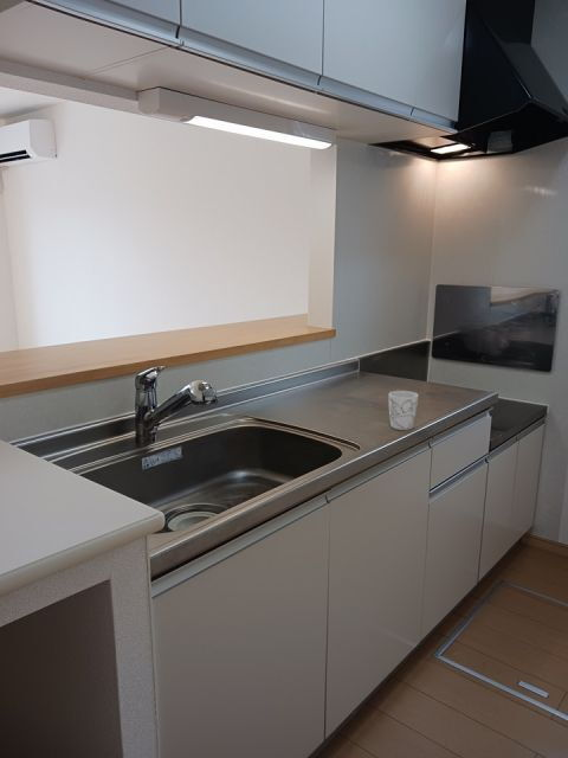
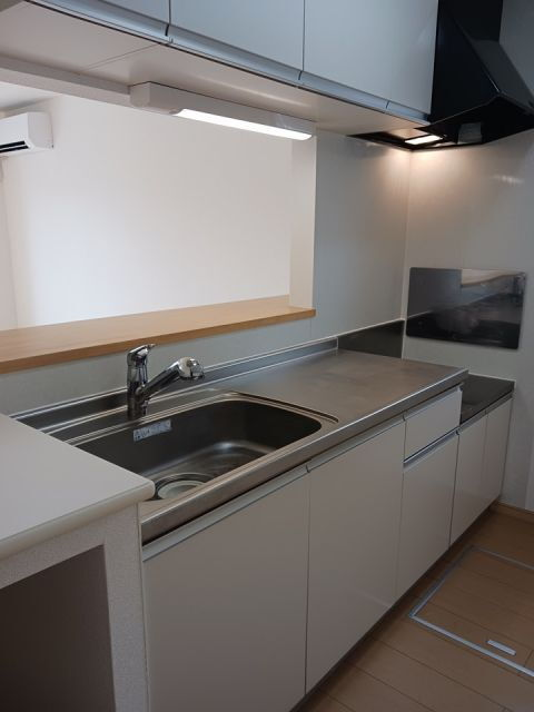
- mug [387,390,419,431]
